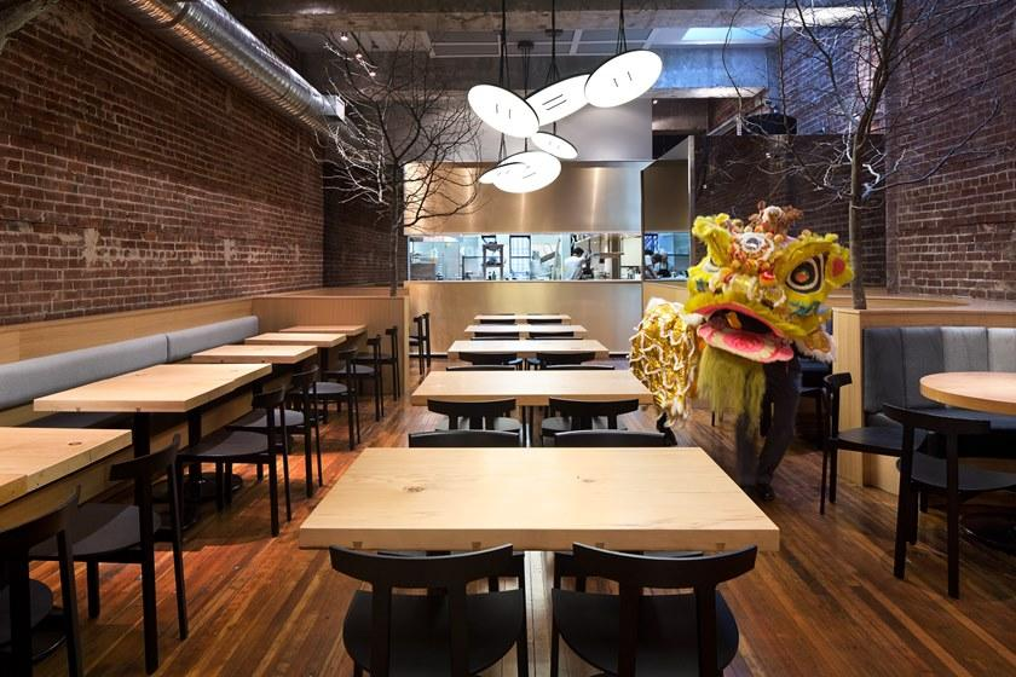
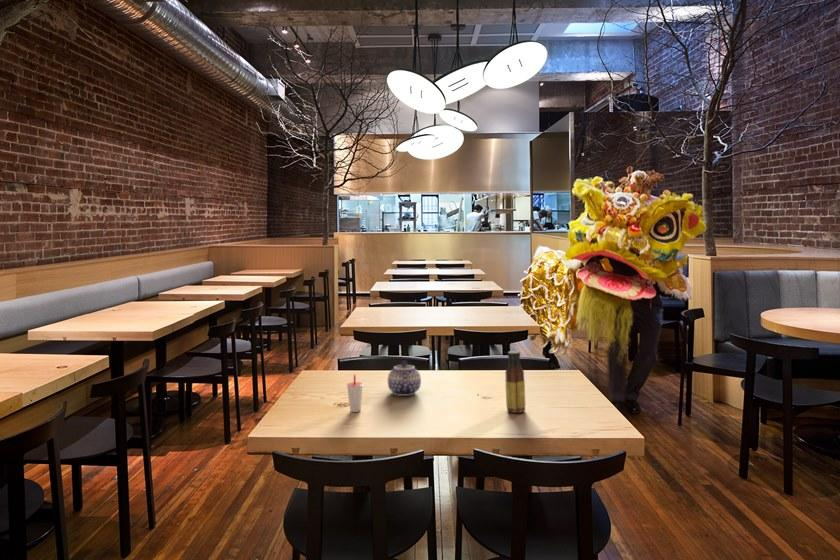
+ sauce bottle [504,350,527,414]
+ cup [346,374,364,413]
+ teapot [387,360,422,397]
